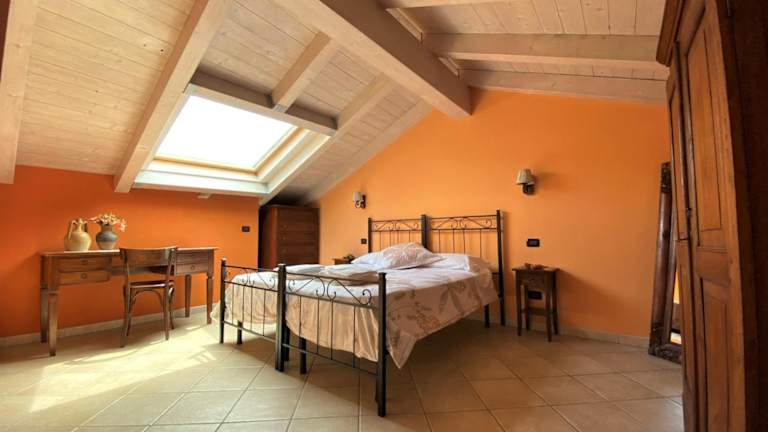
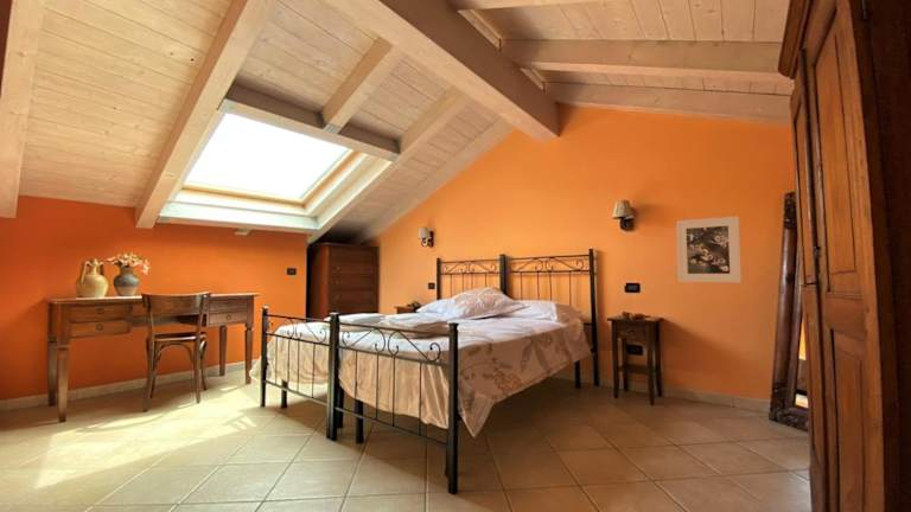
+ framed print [675,216,743,283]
